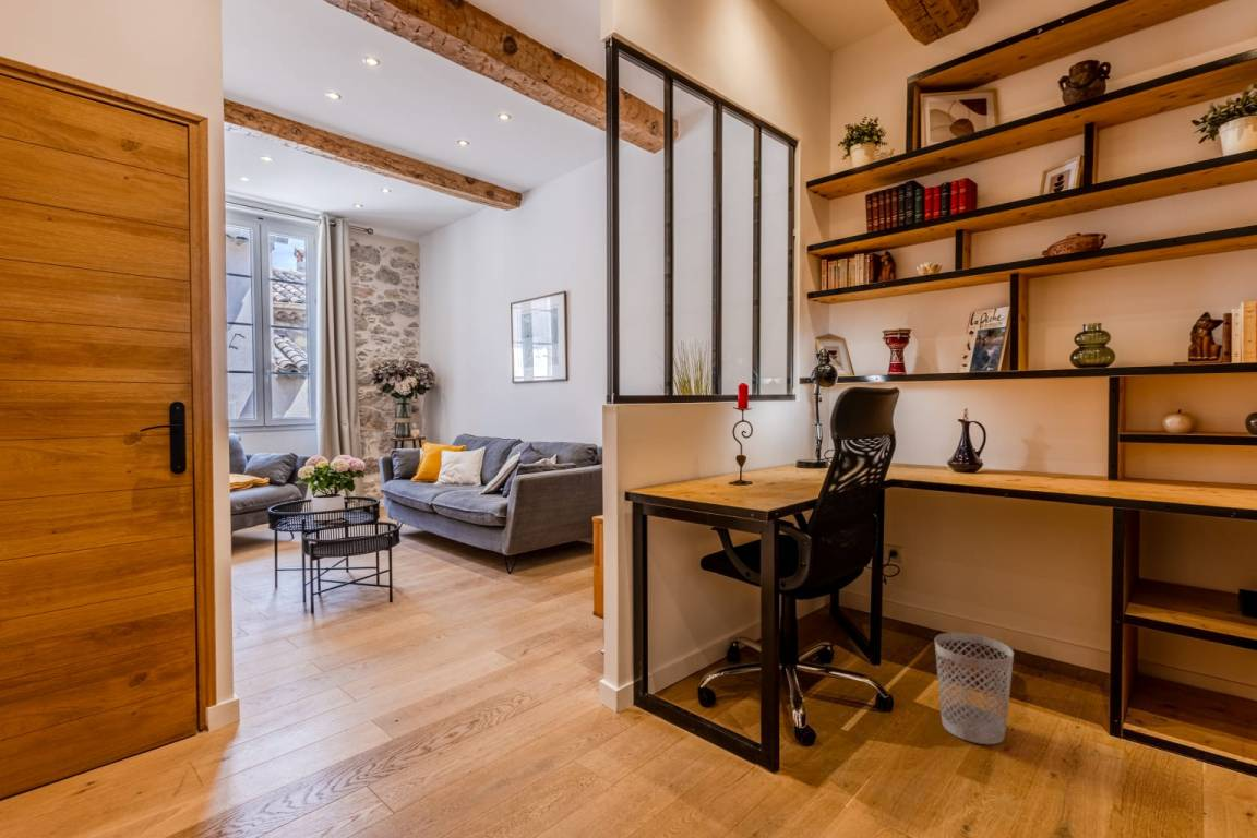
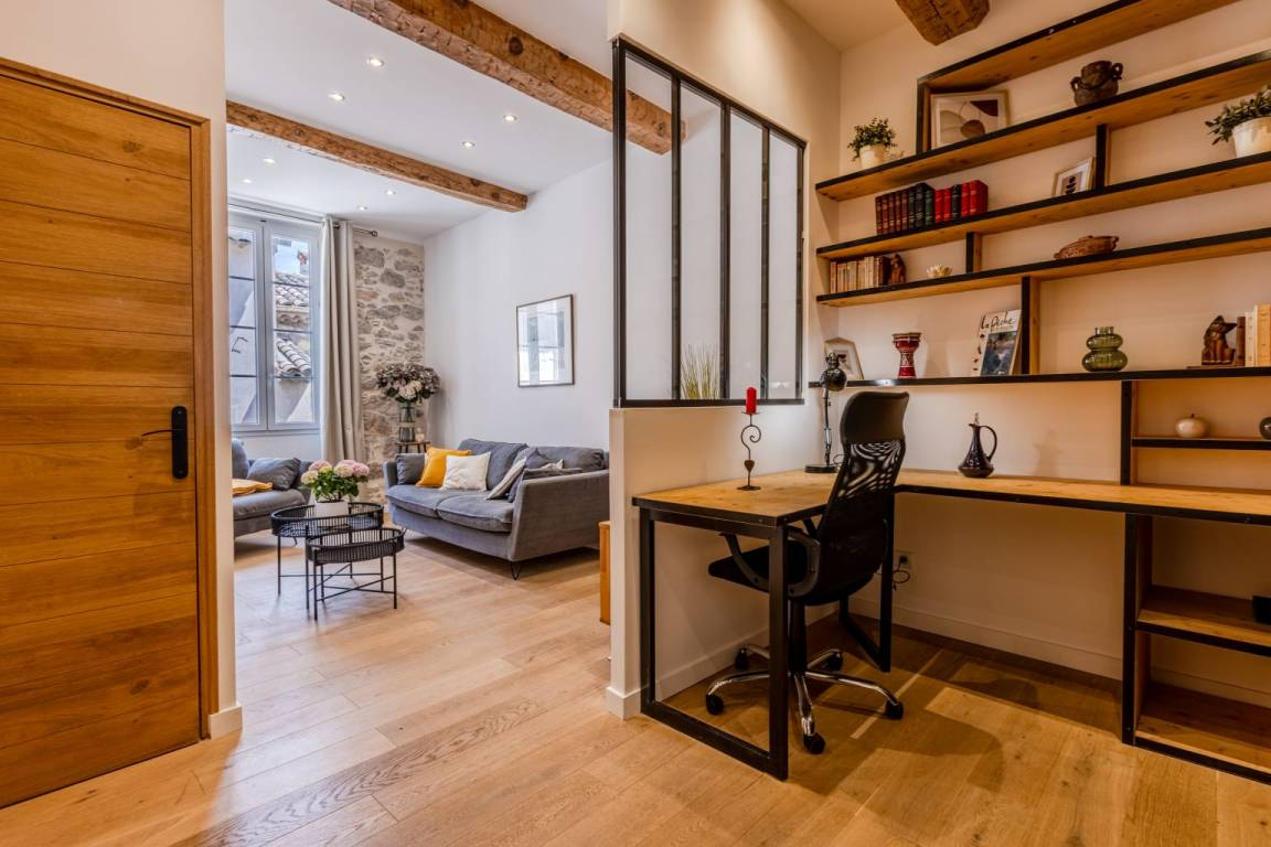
- wastebasket [934,632,1015,745]
